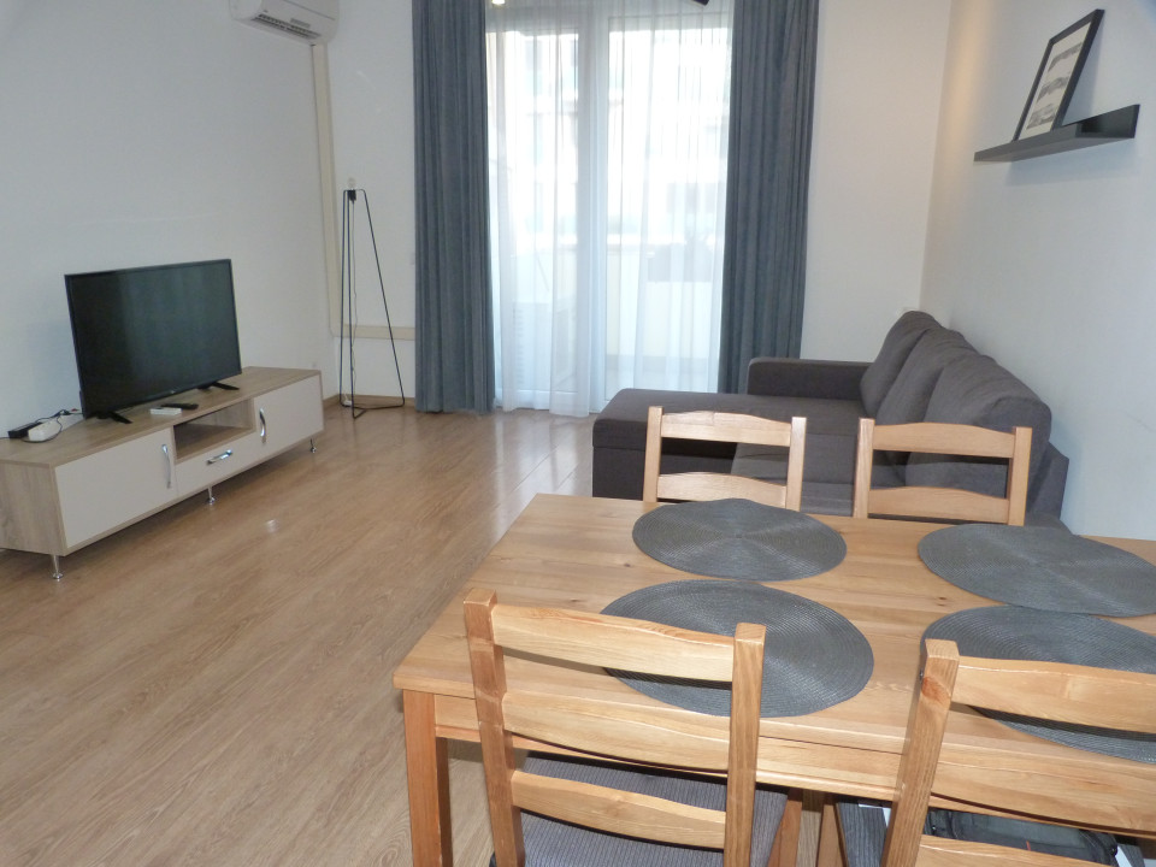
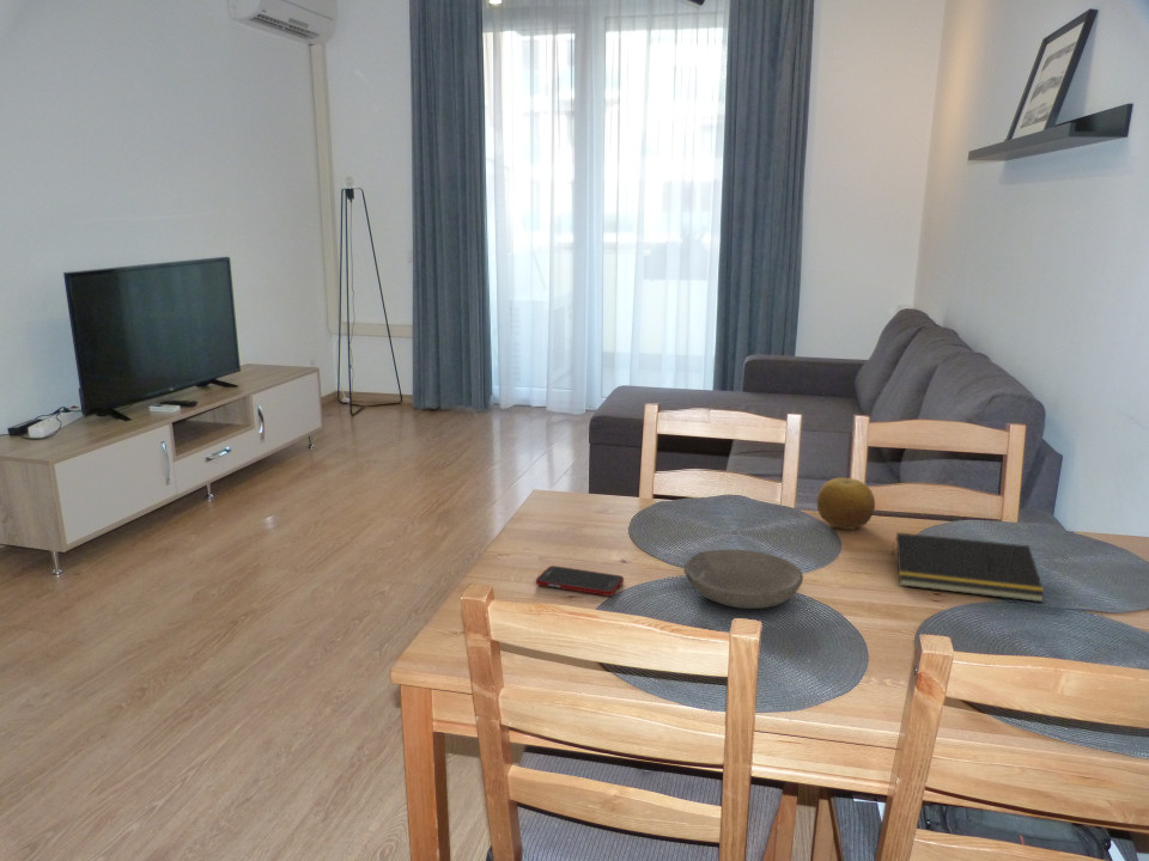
+ fruit [816,476,876,531]
+ bowl [683,548,804,610]
+ cell phone [535,564,625,597]
+ notepad [890,531,1046,604]
